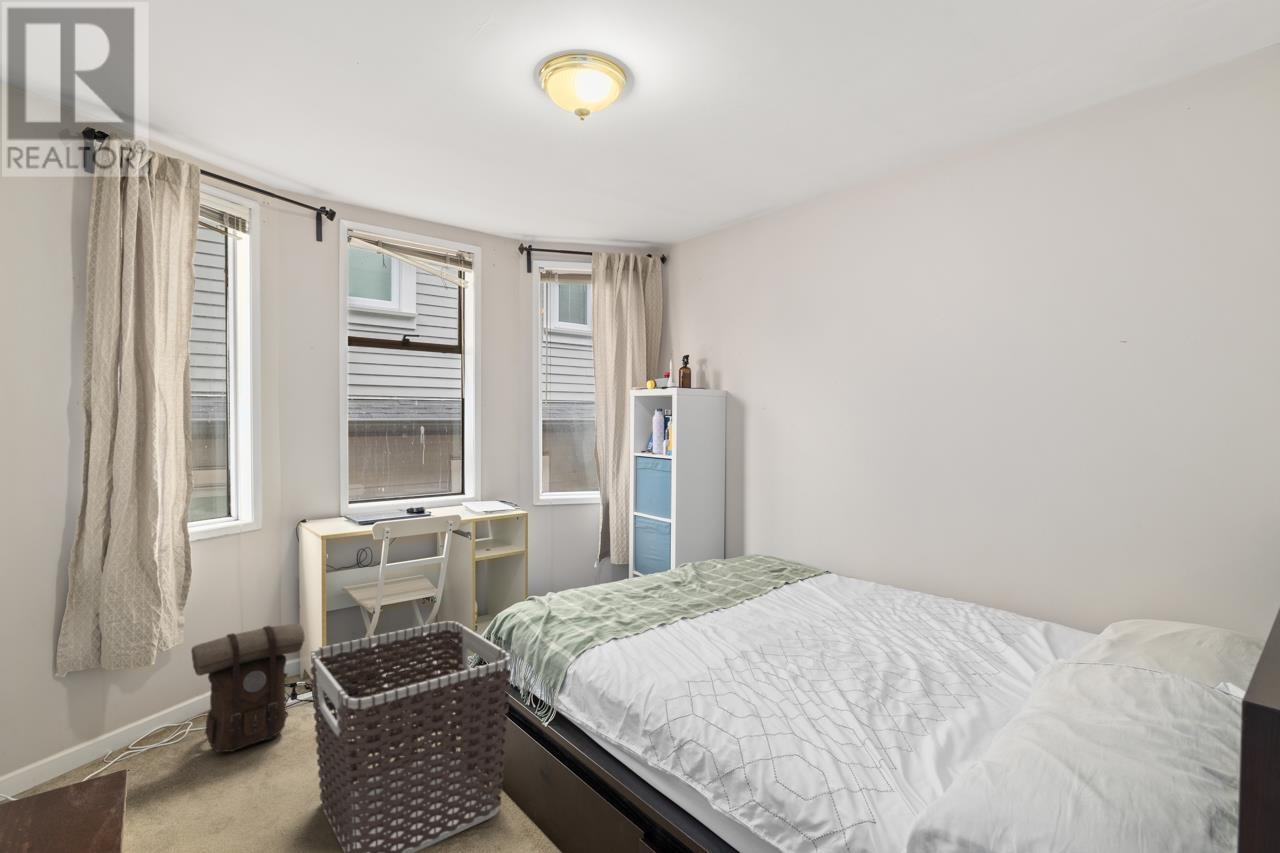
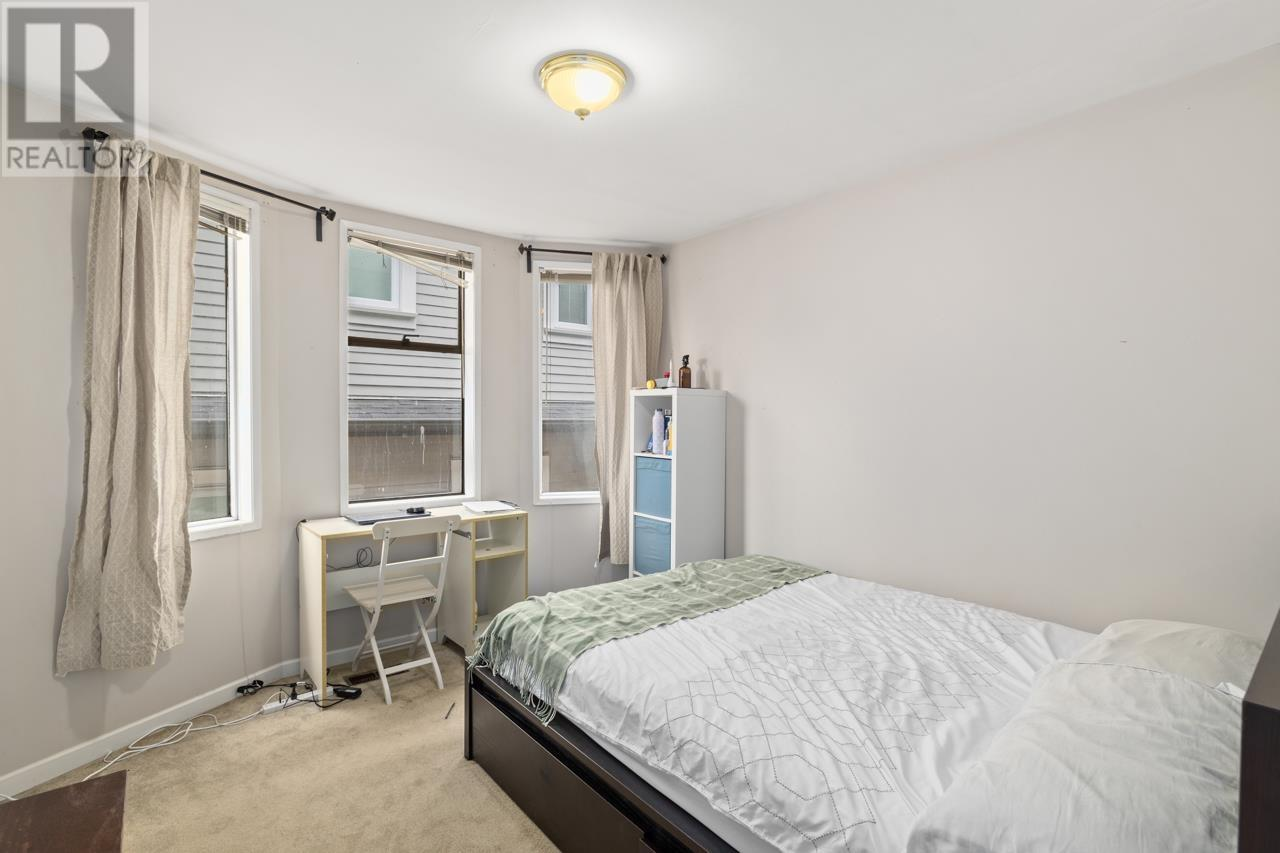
- clothes hamper [310,619,512,853]
- backpack [190,623,306,753]
